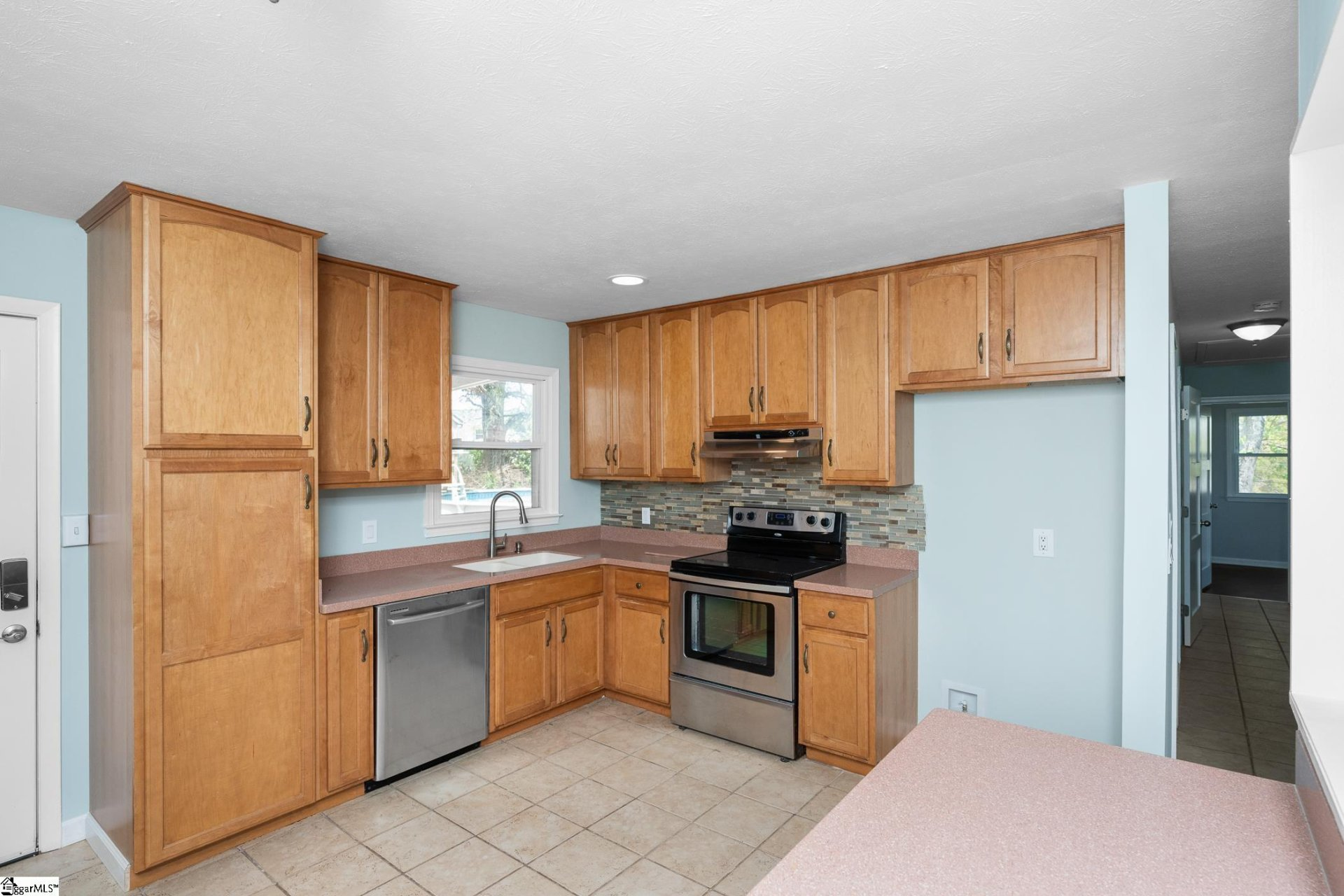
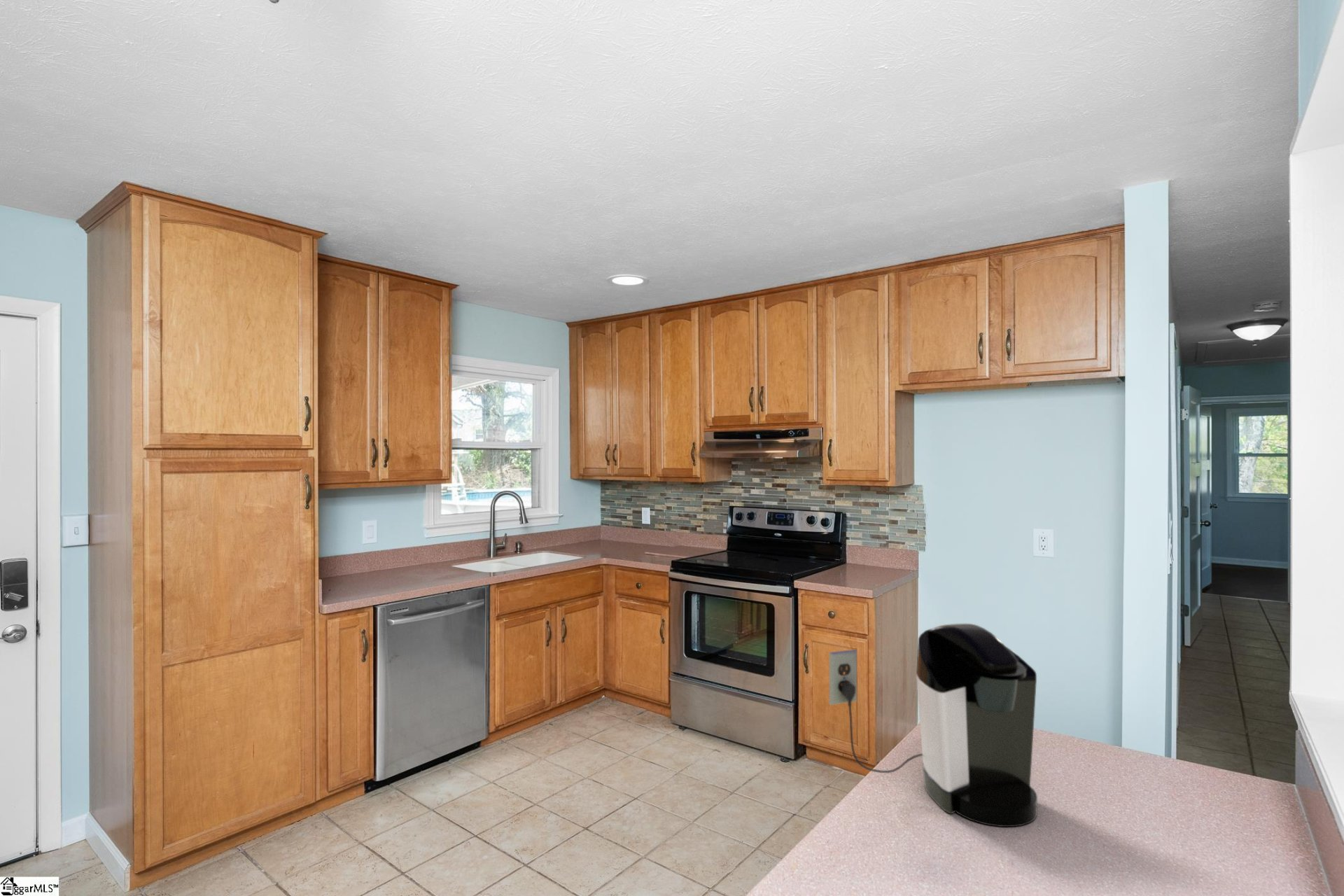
+ coffee maker [829,623,1038,827]
